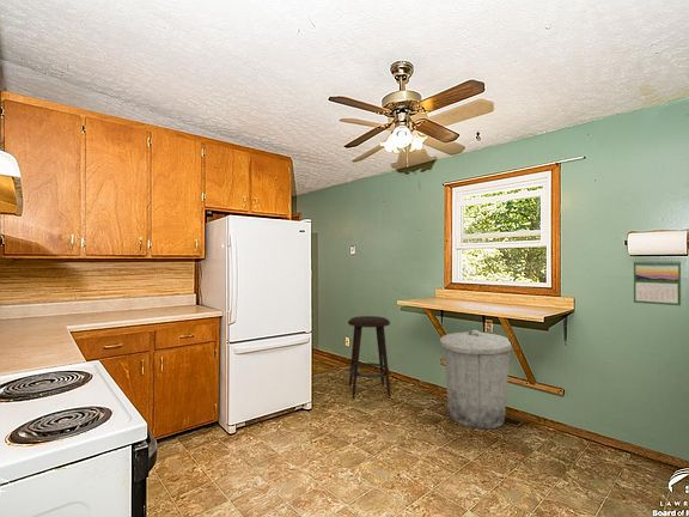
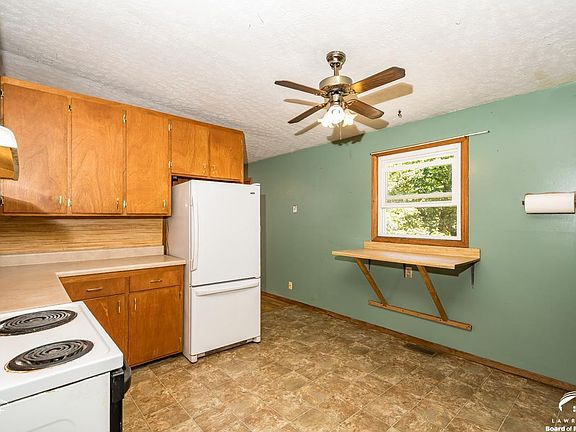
- trash can [439,329,513,430]
- calendar [633,258,682,306]
- stool [347,315,392,400]
